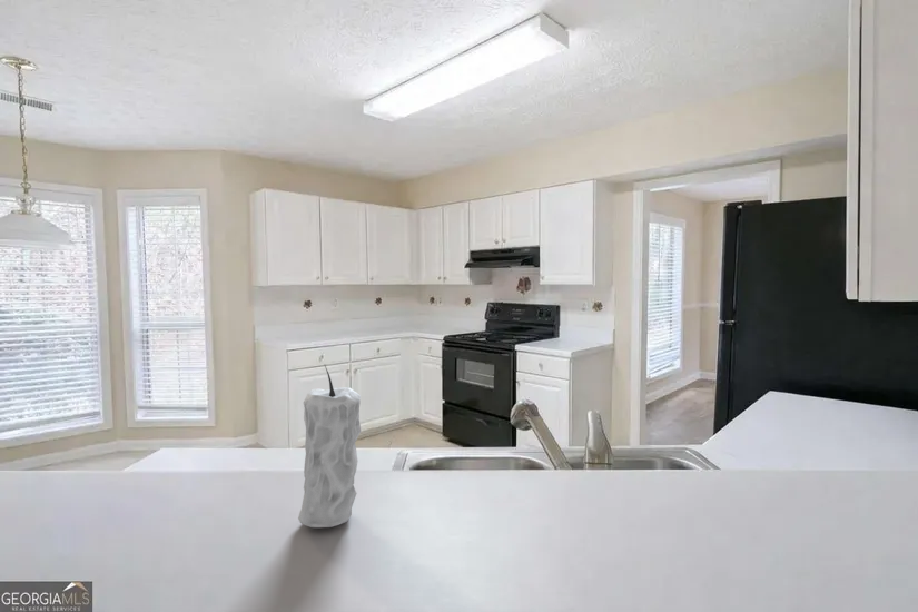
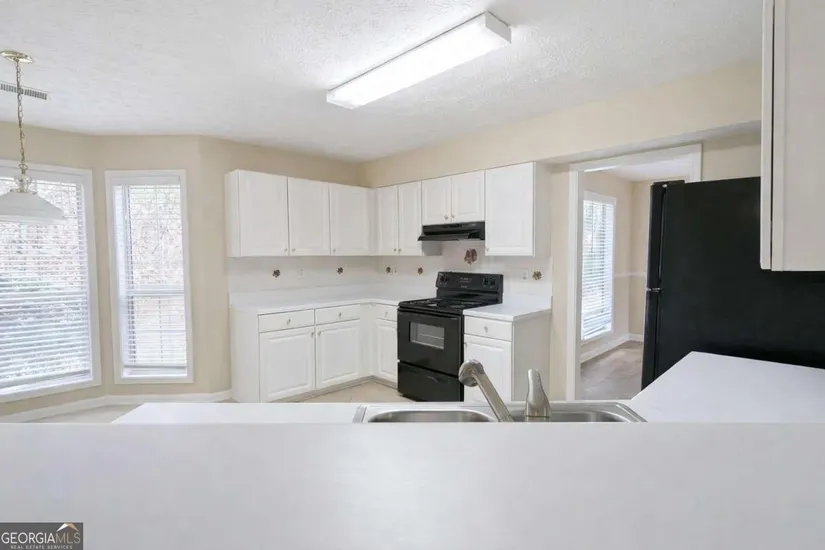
- candle [297,365,362,529]
